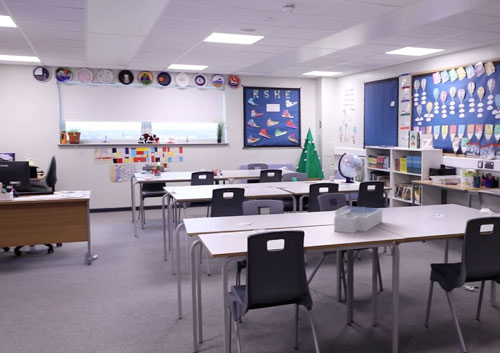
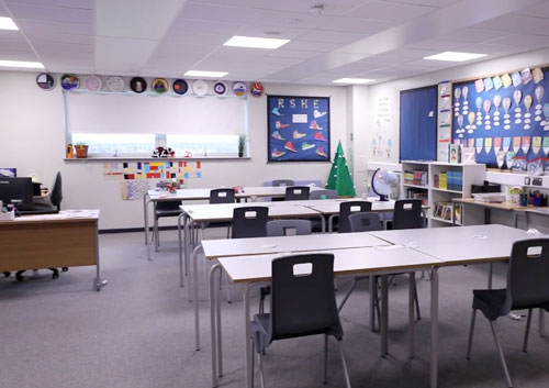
- desk organizer [333,205,383,234]
